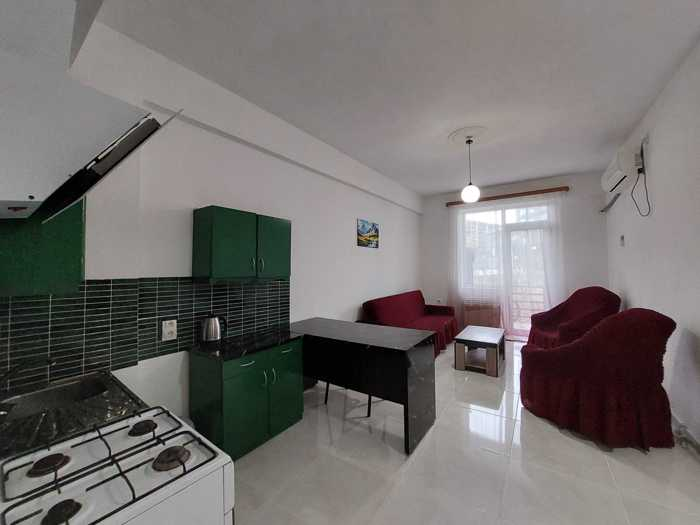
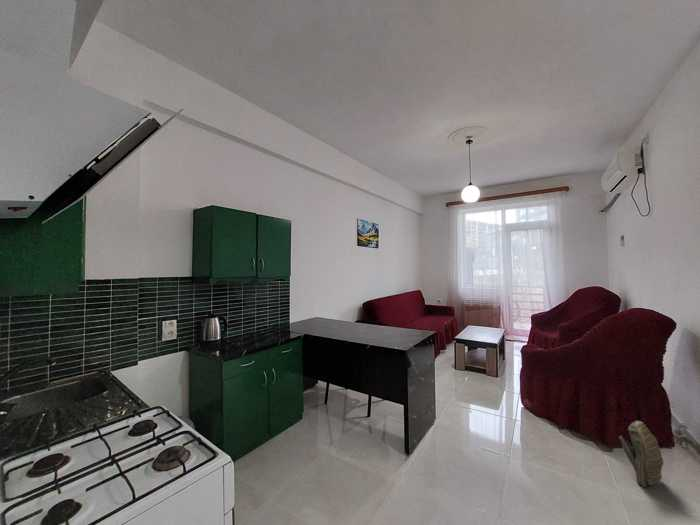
+ knee pad [618,419,664,488]
